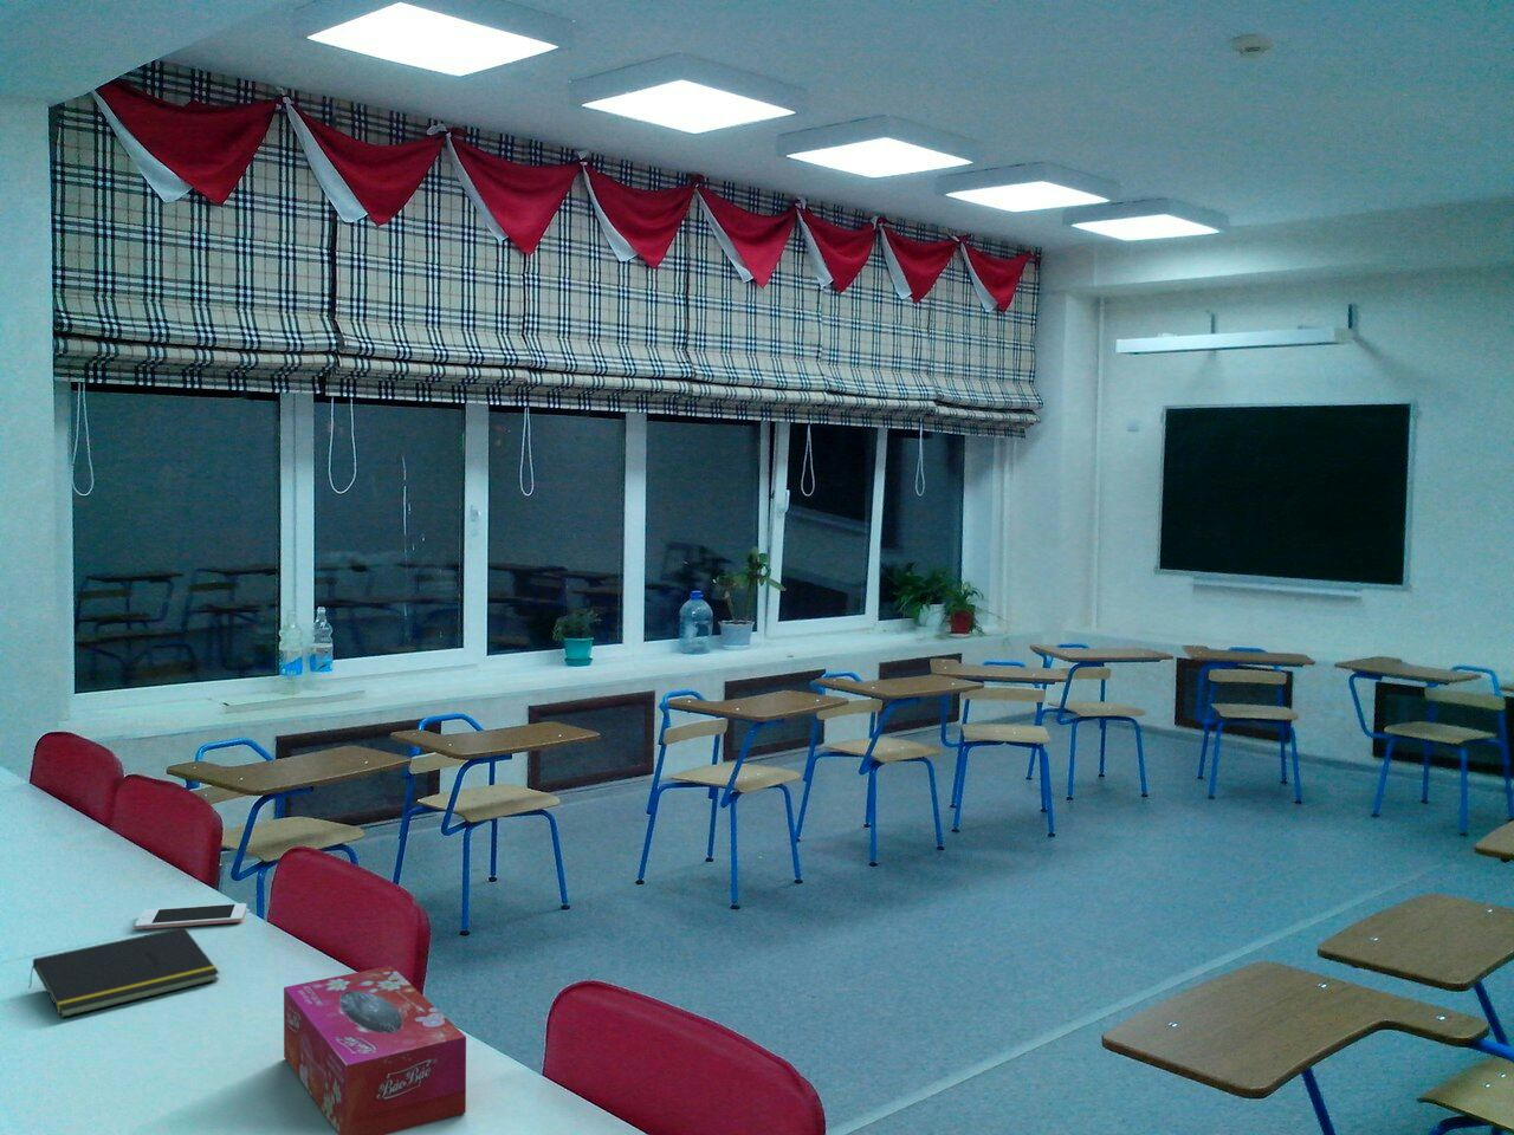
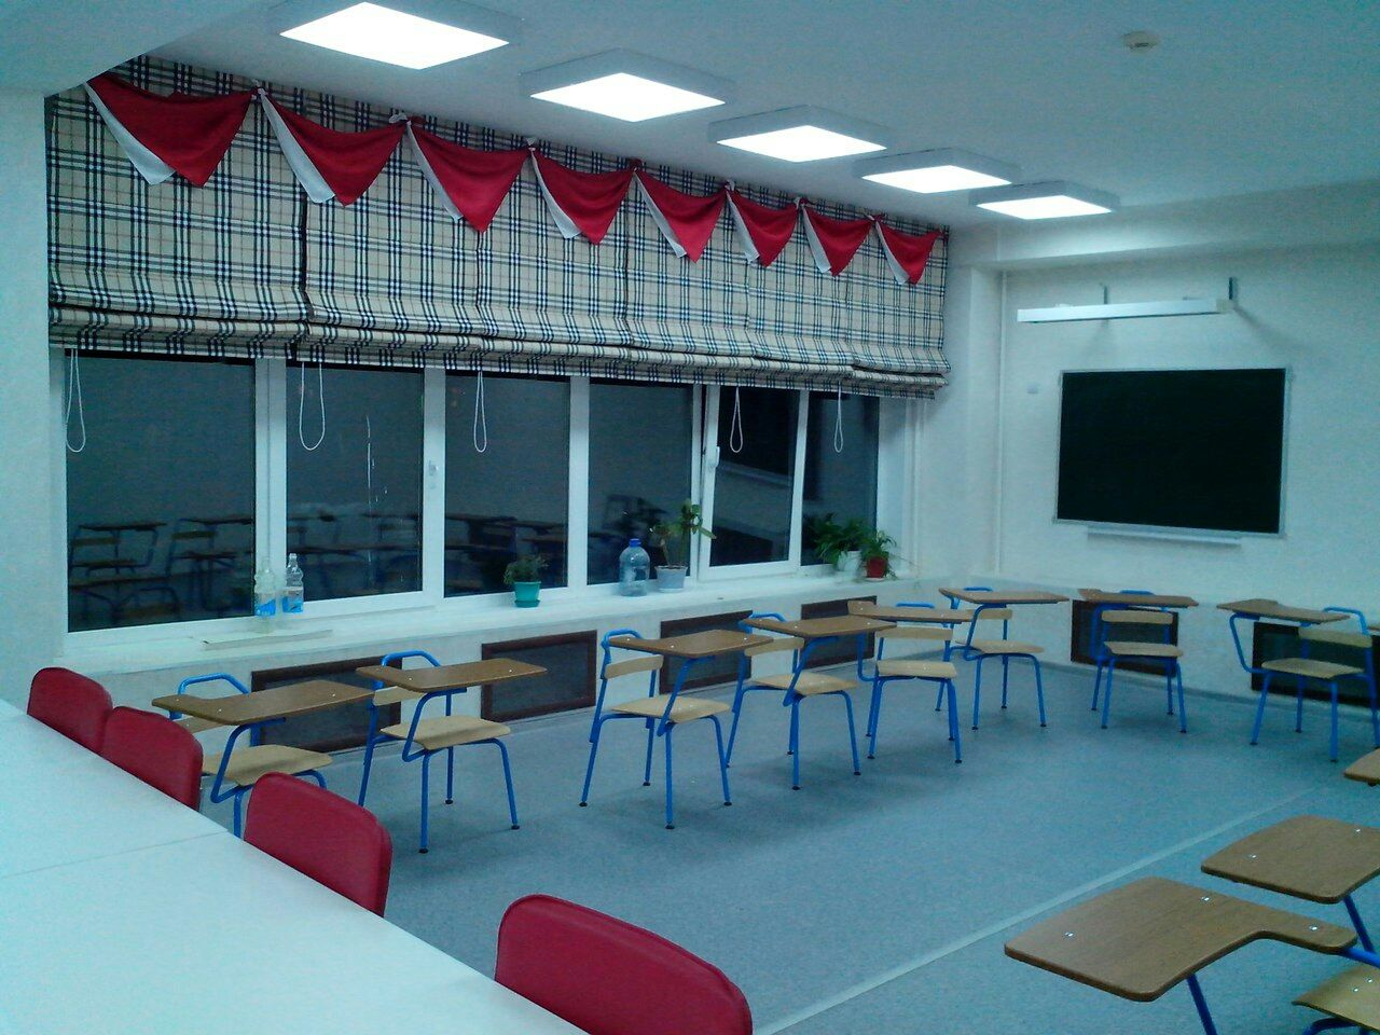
- tissue box [283,965,467,1135]
- notepad [27,925,221,1019]
- cell phone [134,903,247,930]
